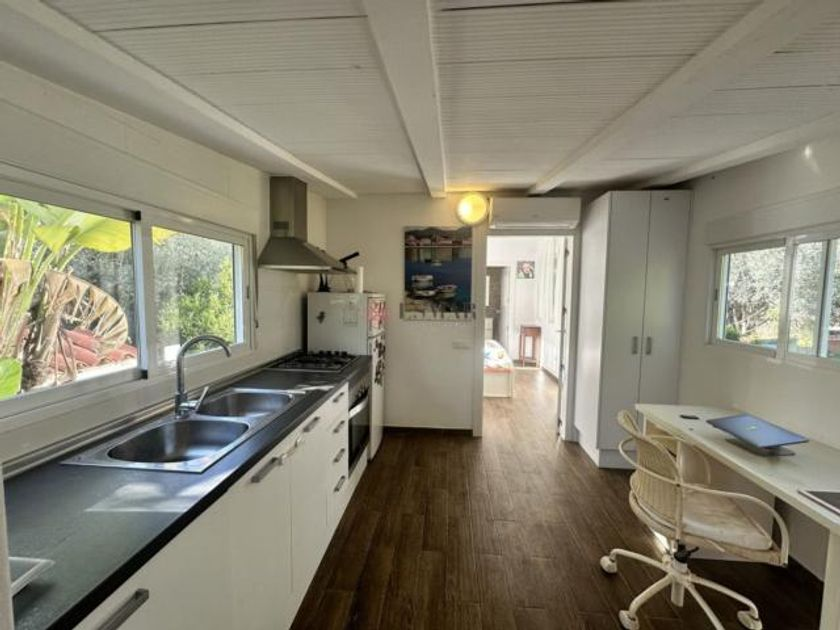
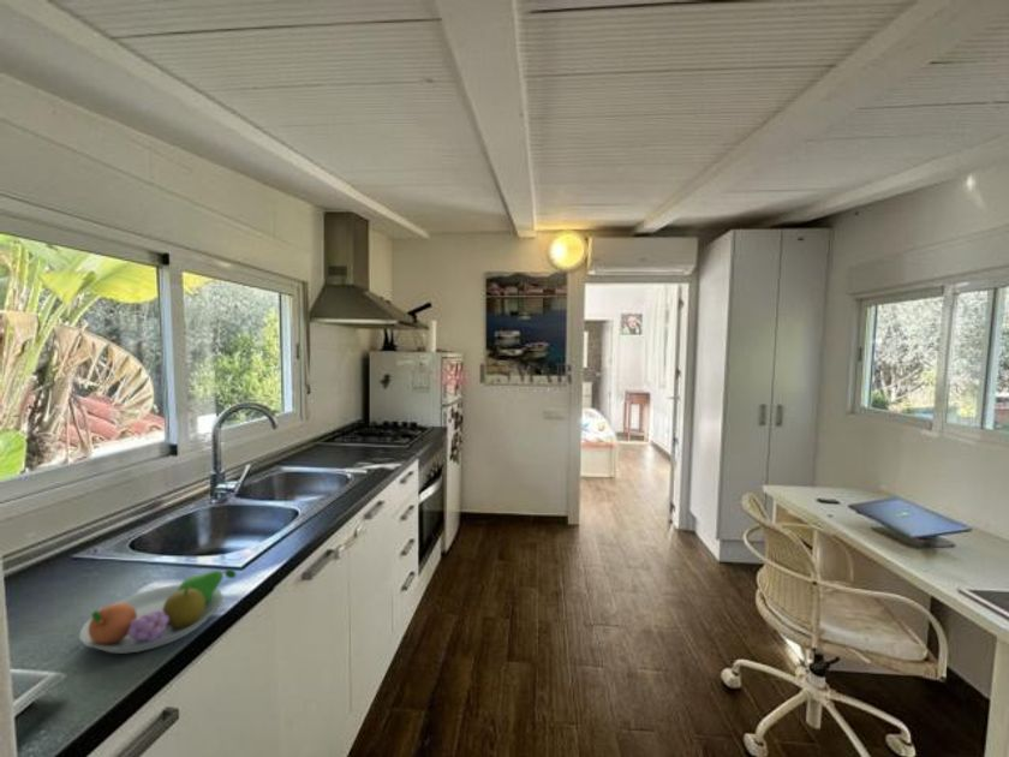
+ fruit bowl [78,568,238,655]
